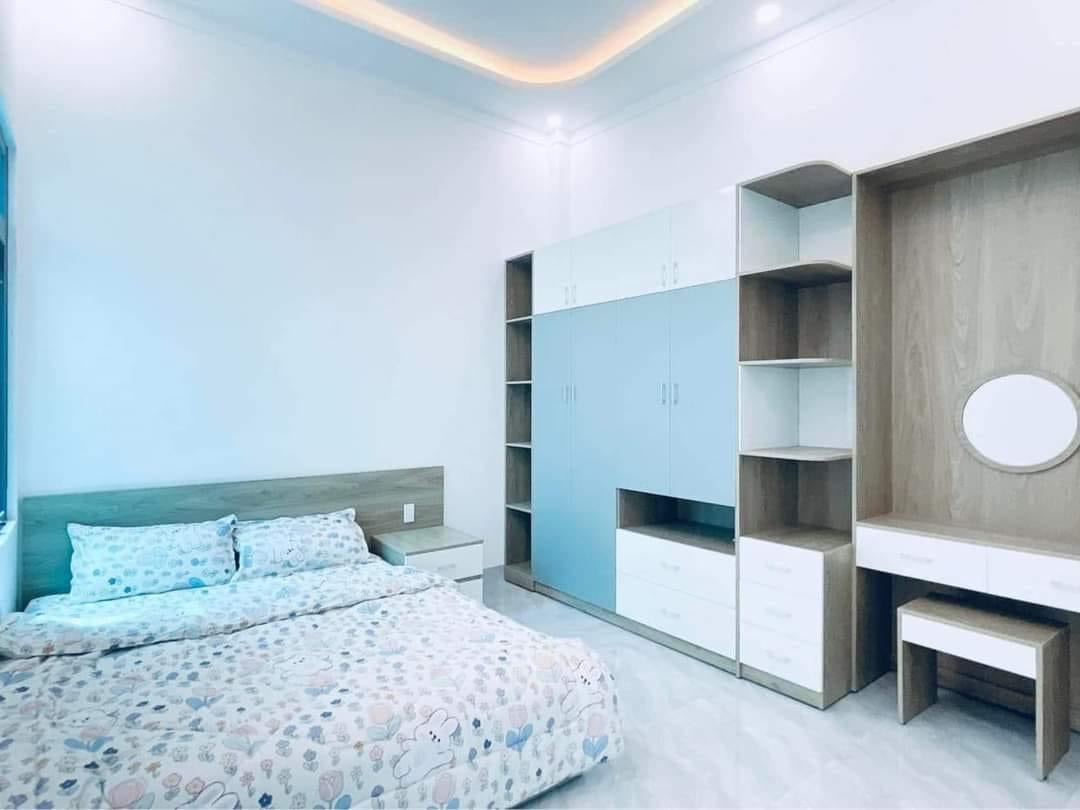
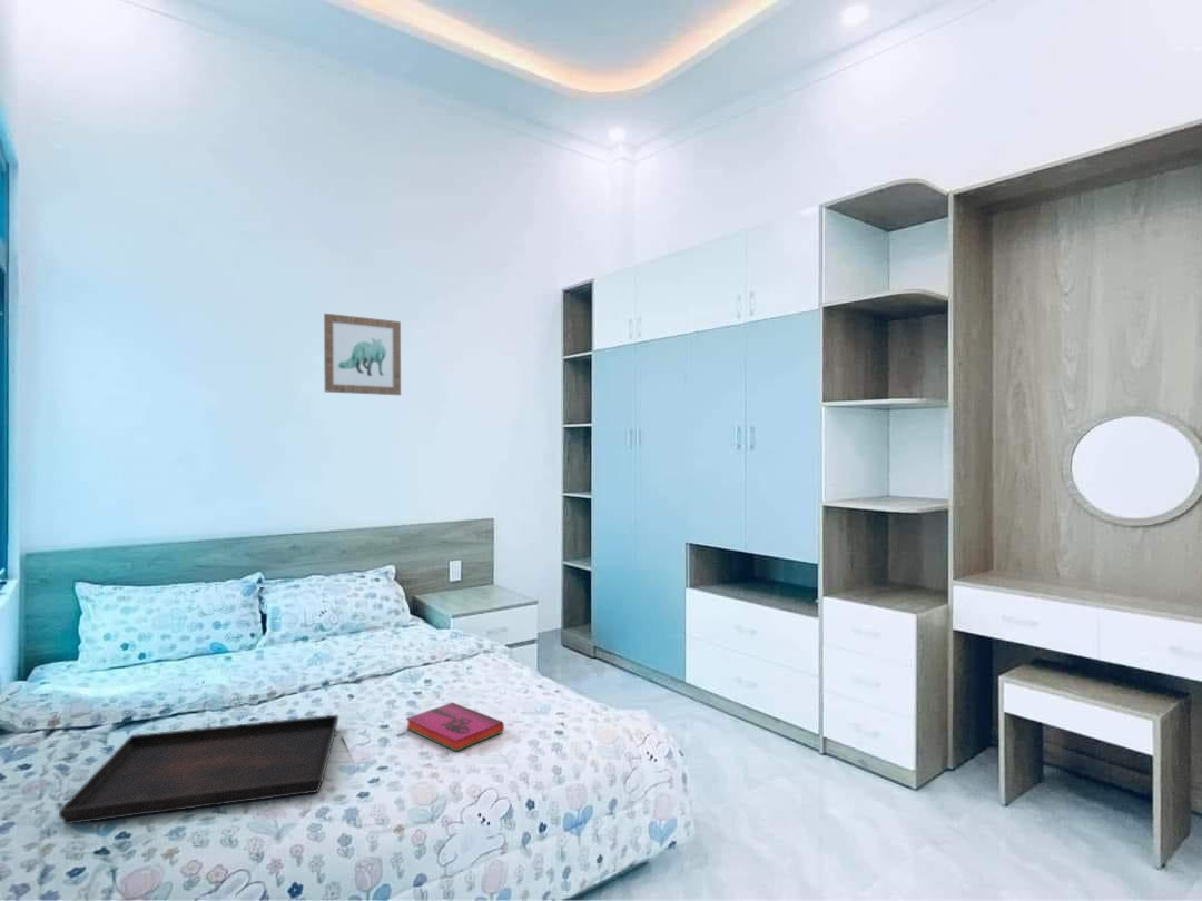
+ wall art [323,313,402,396]
+ hardback book [405,701,505,752]
+ serving tray [58,714,339,825]
